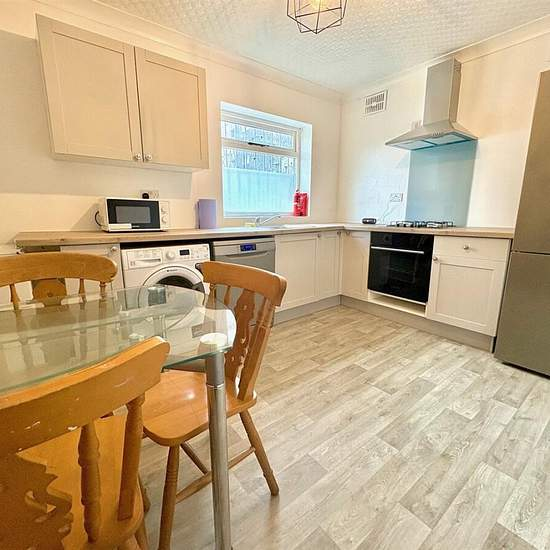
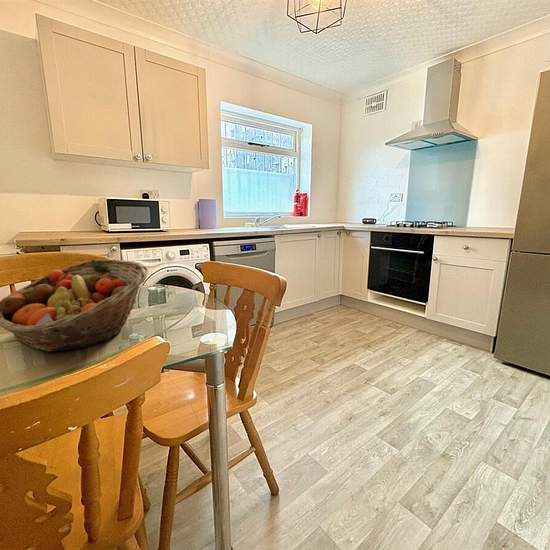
+ fruit basket [0,258,149,353]
